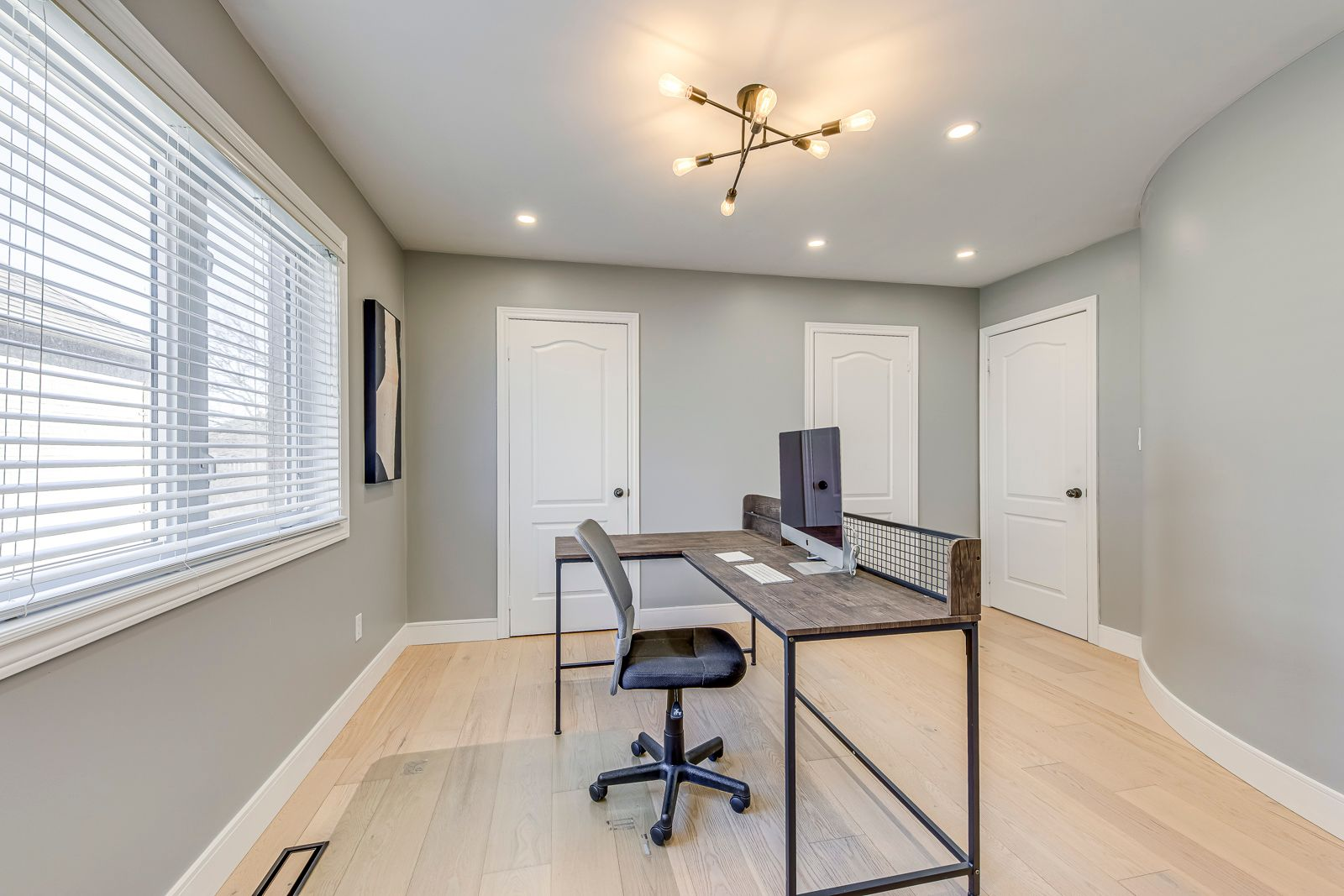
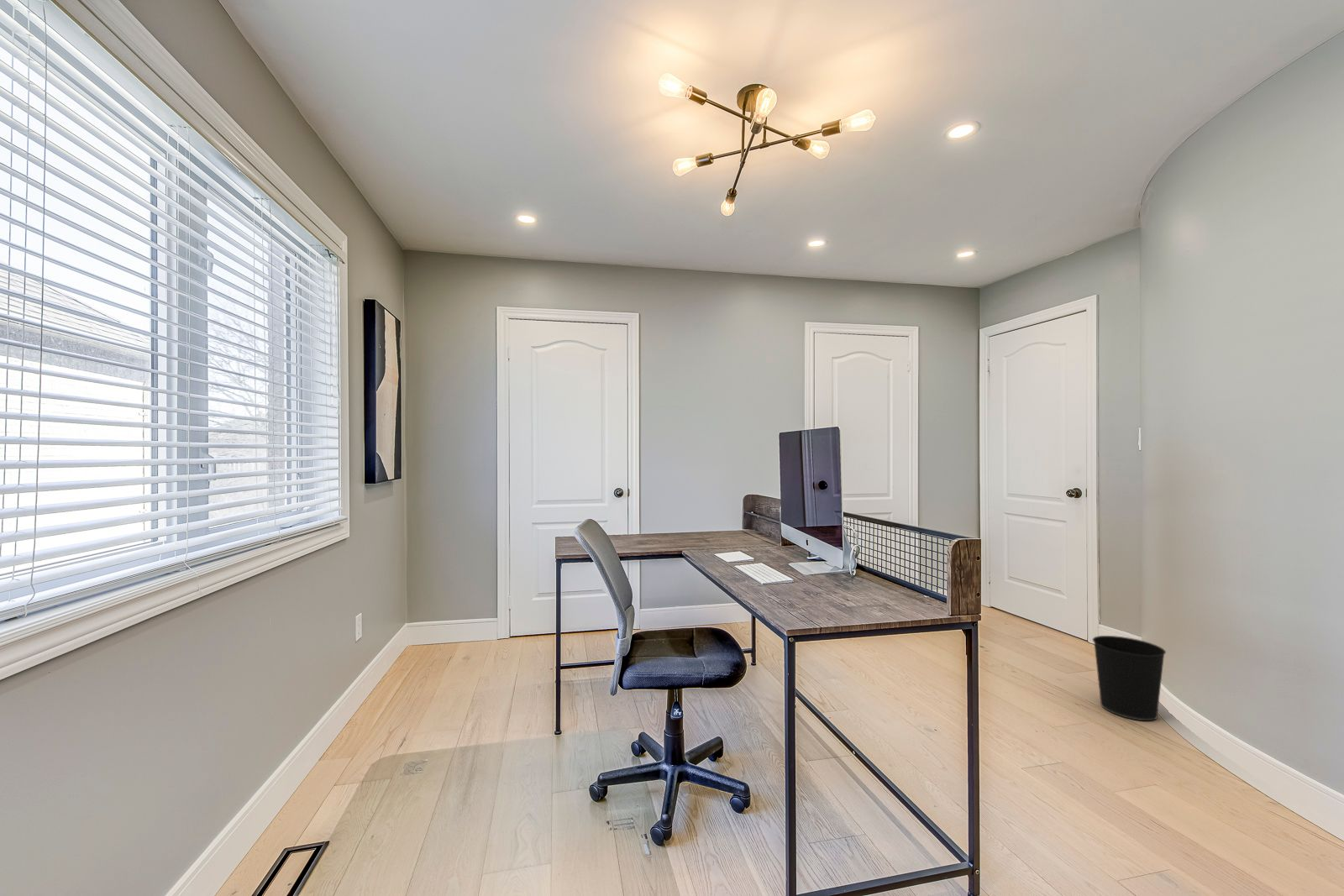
+ wastebasket [1092,635,1167,721]
